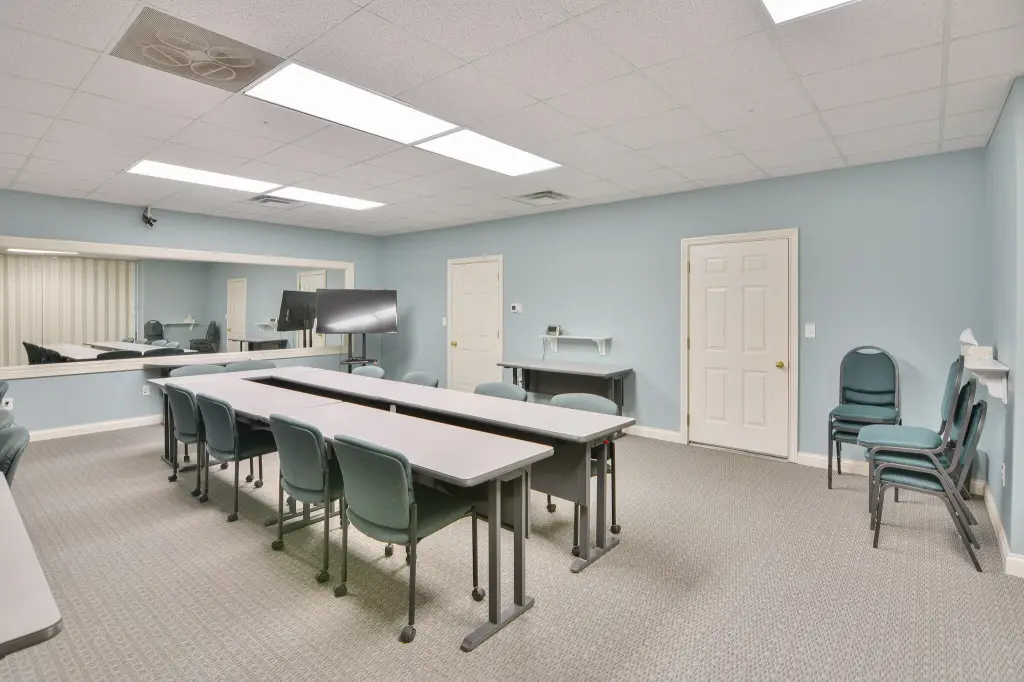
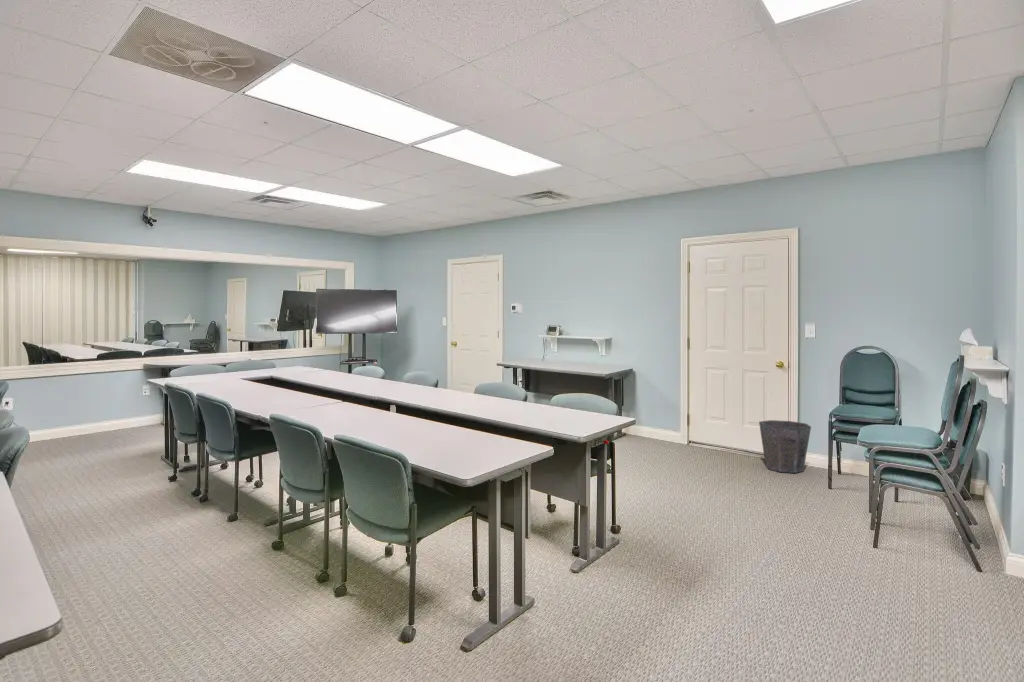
+ waste bin [758,419,812,474]
